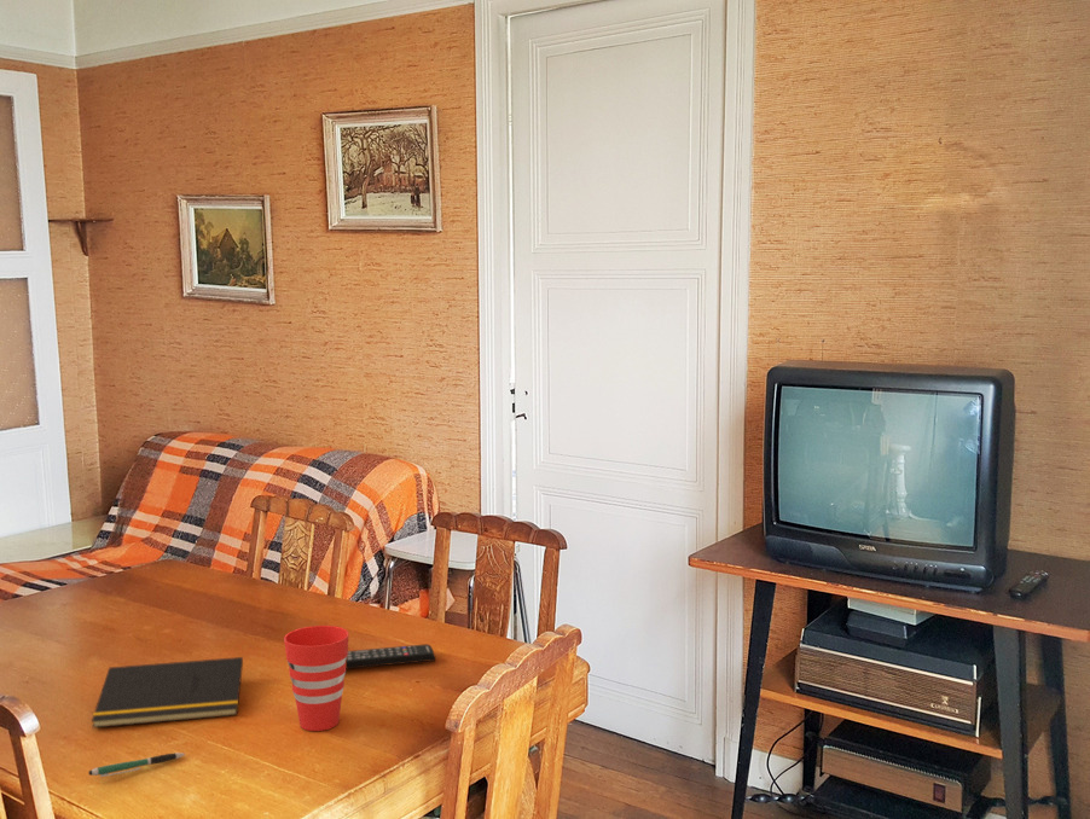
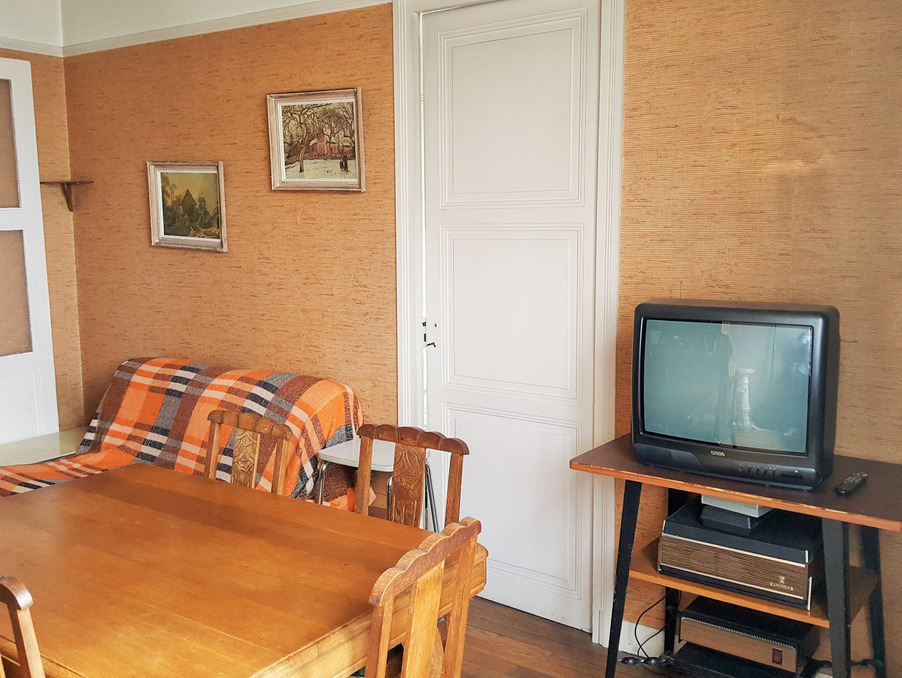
- remote control [346,643,436,670]
- notepad [91,656,244,730]
- cup [283,625,350,732]
- pen [87,751,186,778]
